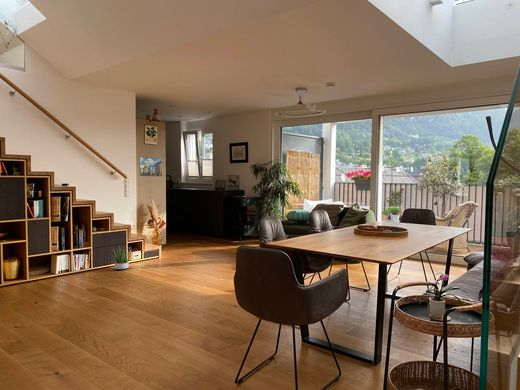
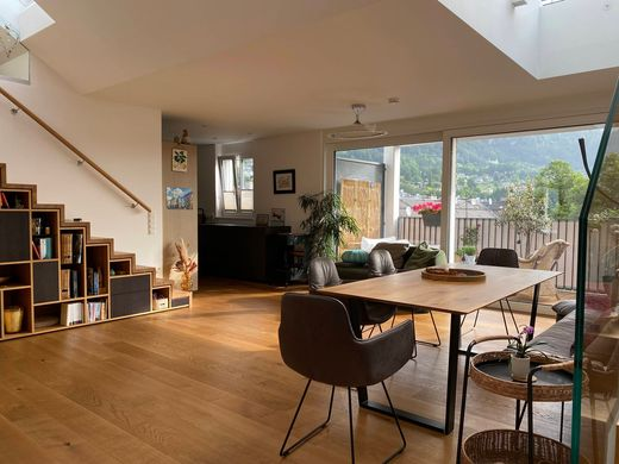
- potted plant [110,246,134,271]
